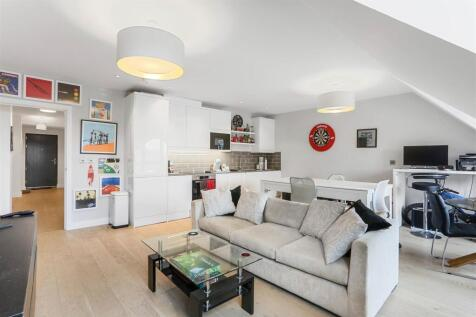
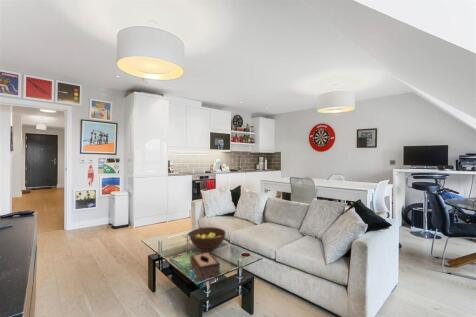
+ fruit bowl [188,226,226,252]
+ tissue box [189,251,221,282]
